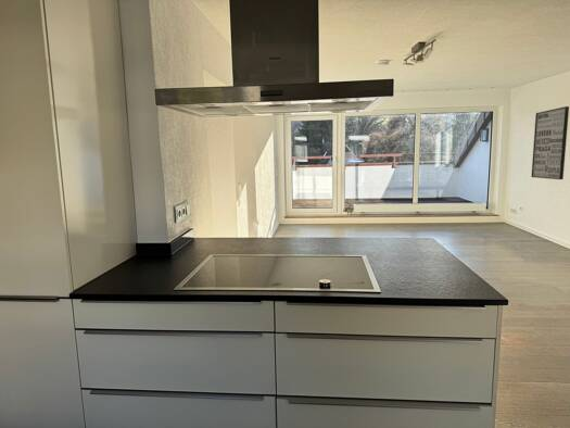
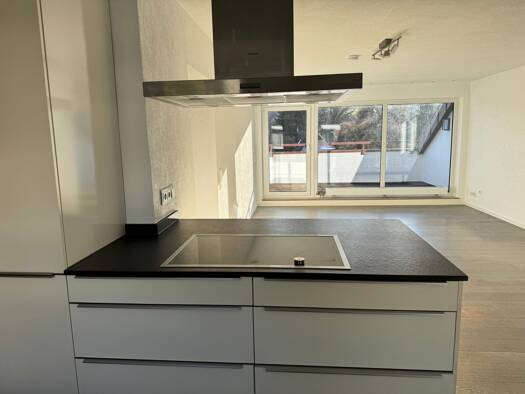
- wall art [530,105,570,180]
